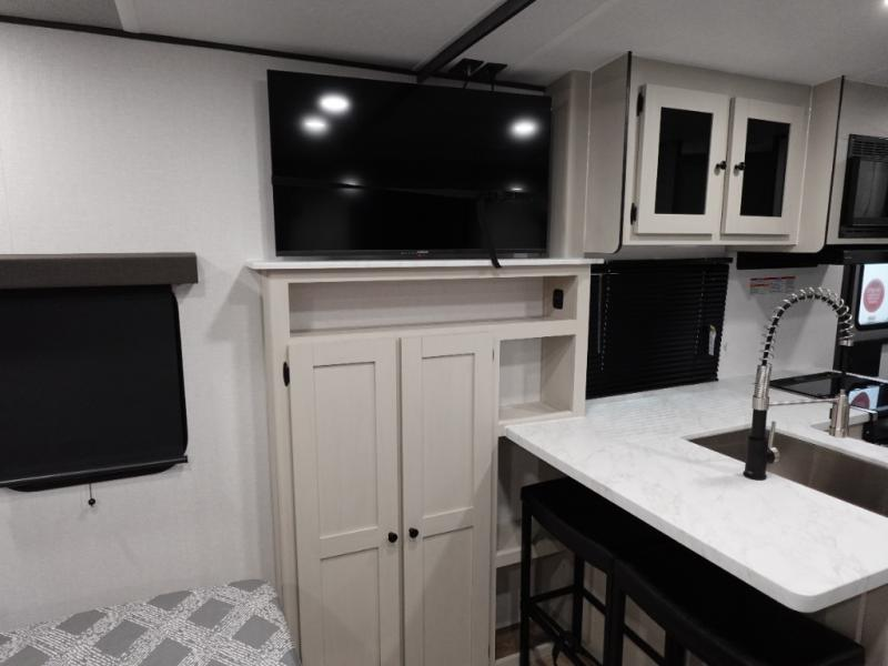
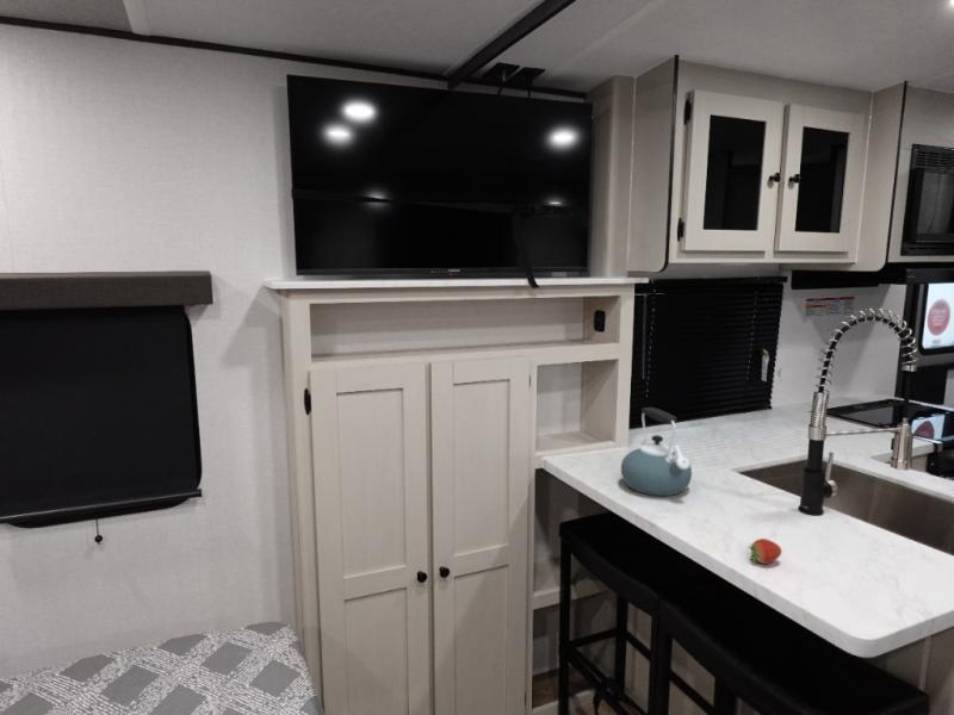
+ fruit [747,537,782,566]
+ kettle [620,406,693,497]
